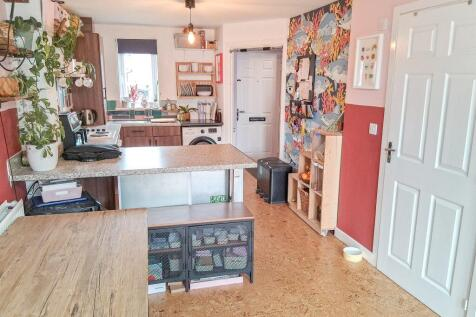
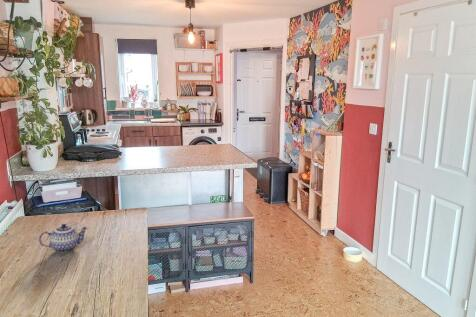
+ teapot [38,223,89,254]
